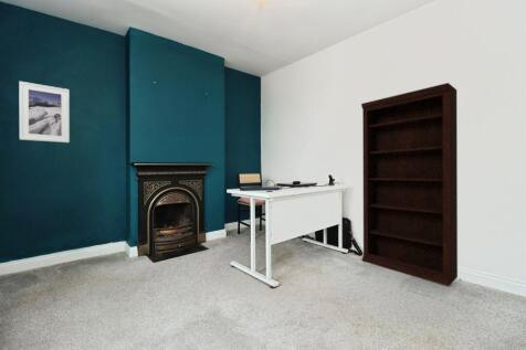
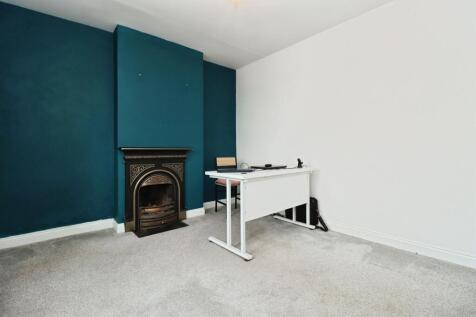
- bookshelf [360,82,459,287]
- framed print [18,81,71,144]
